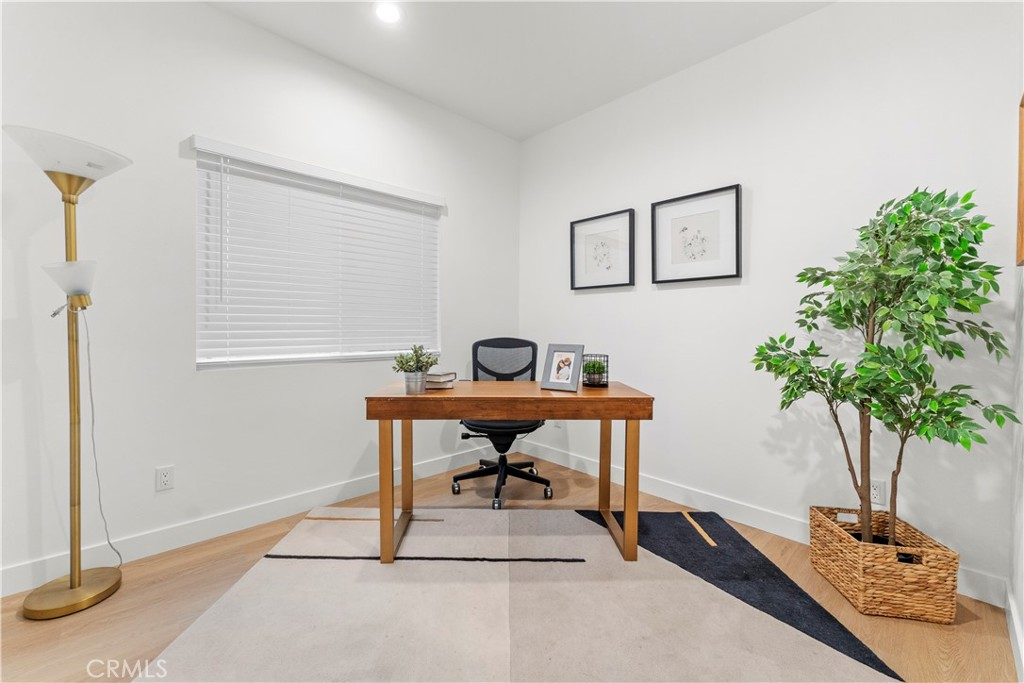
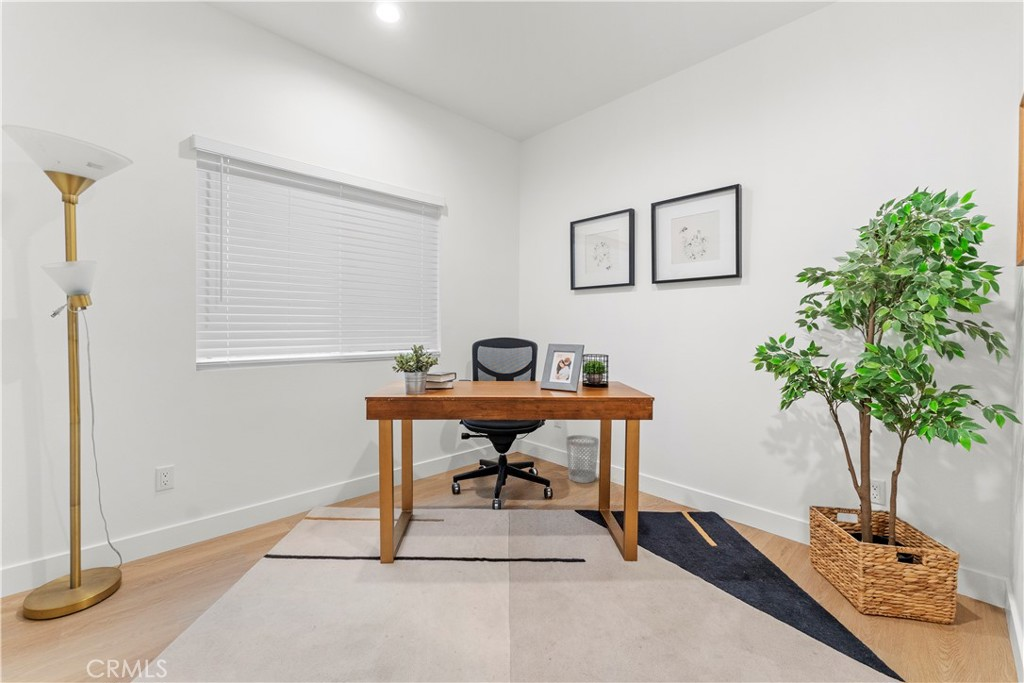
+ wastebasket [565,434,600,484]
